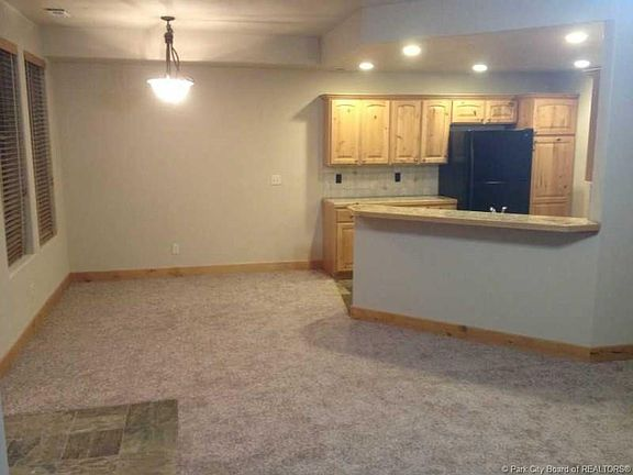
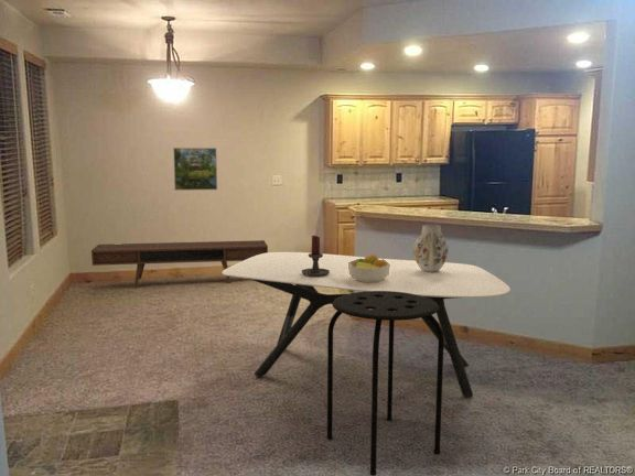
+ candle holder [302,235,330,277]
+ stool [325,291,444,476]
+ vase [412,224,450,272]
+ dining table [220,251,512,398]
+ fruit bowl [348,252,390,282]
+ media console [90,239,269,288]
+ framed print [172,147,218,192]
